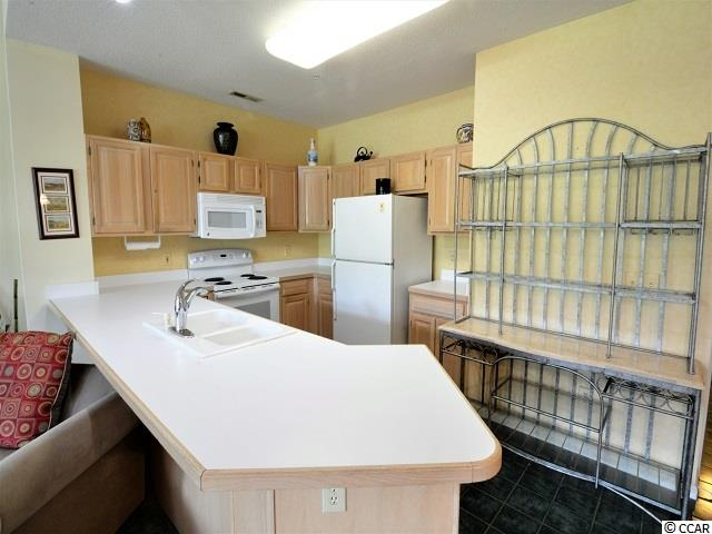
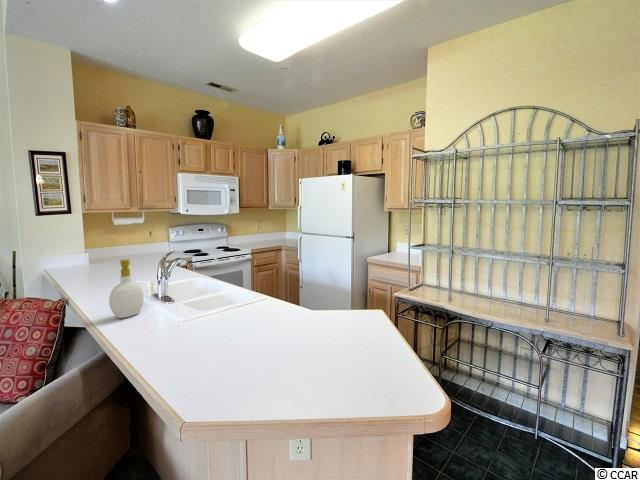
+ soap bottle [108,258,145,319]
